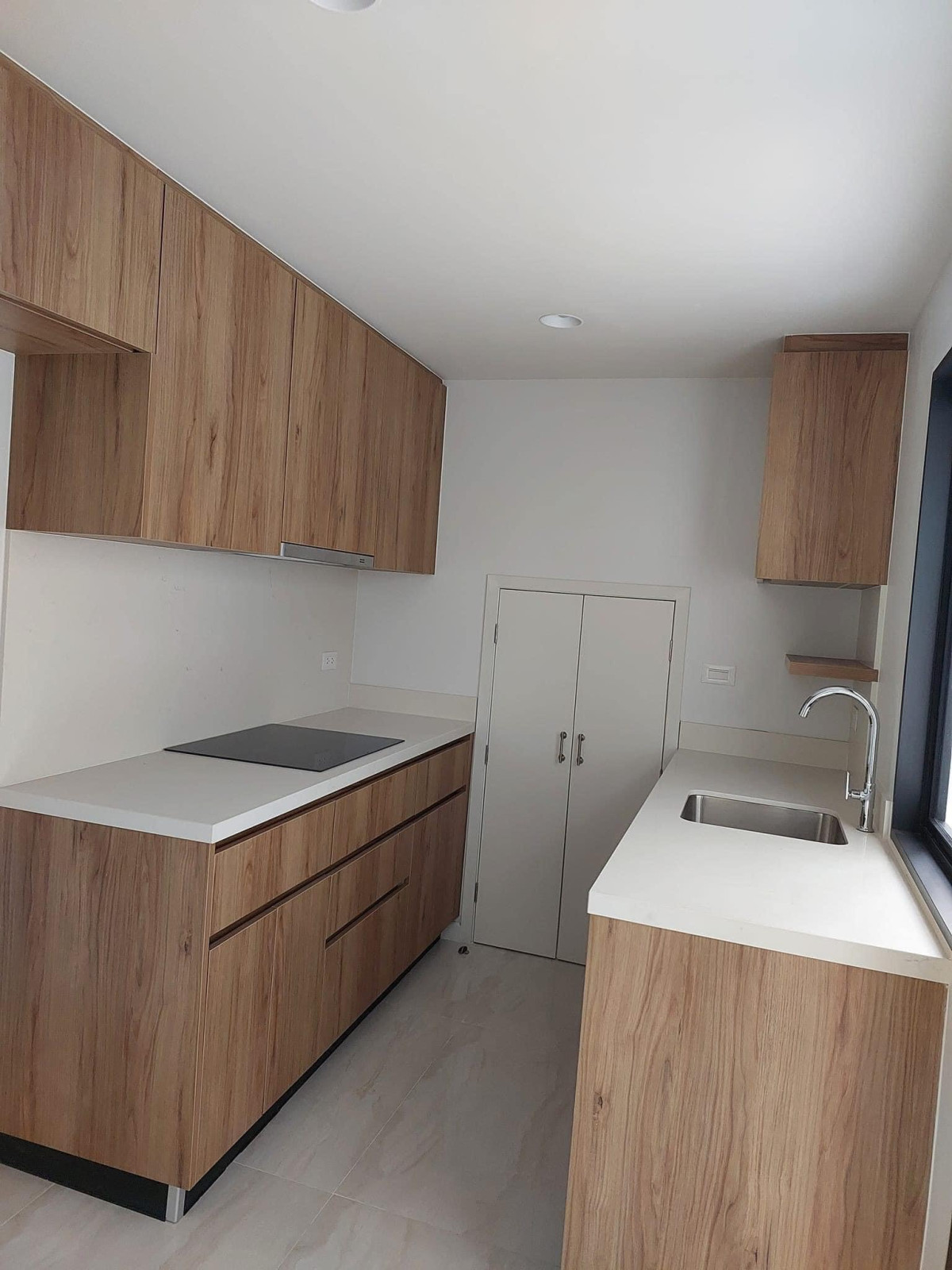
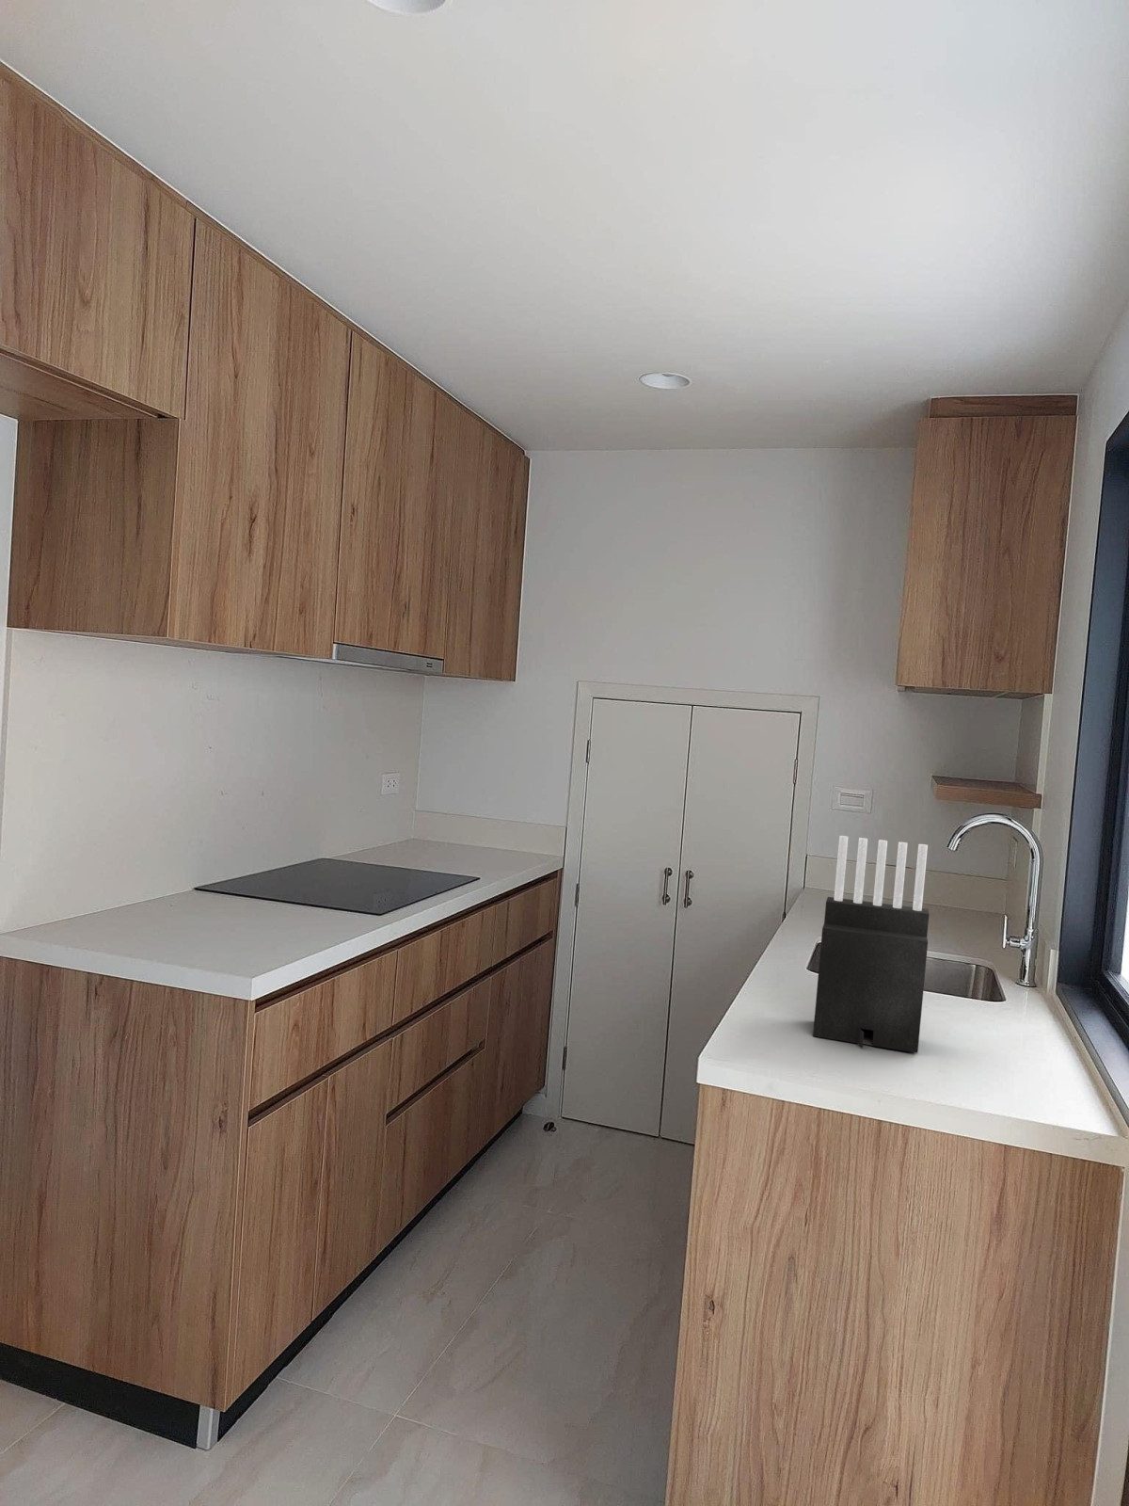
+ knife block [812,835,931,1054]
